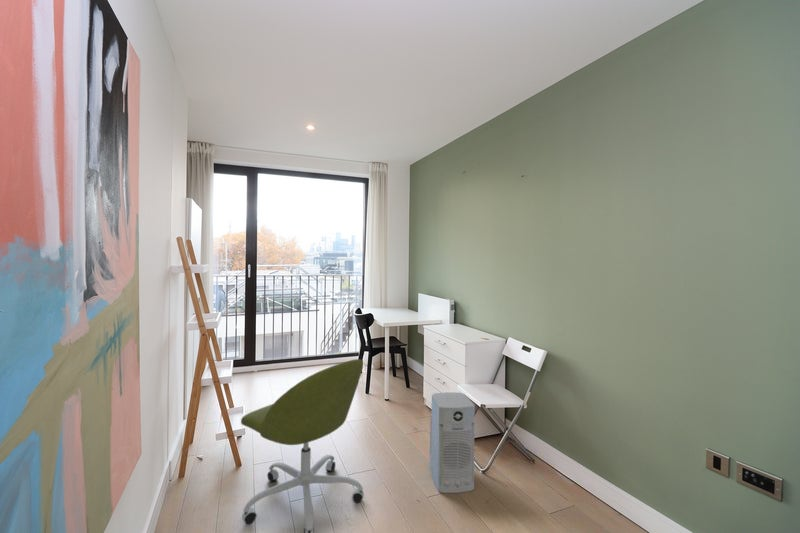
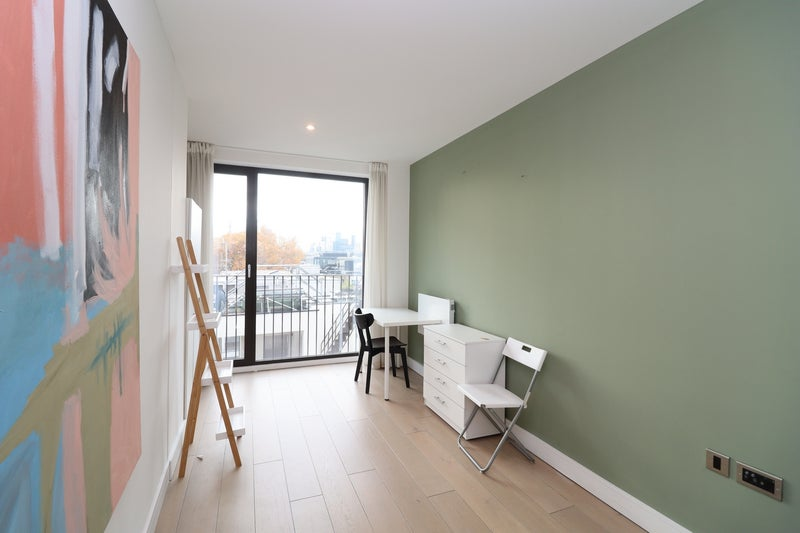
- air purifier [429,391,476,494]
- office chair [240,358,365,533]
